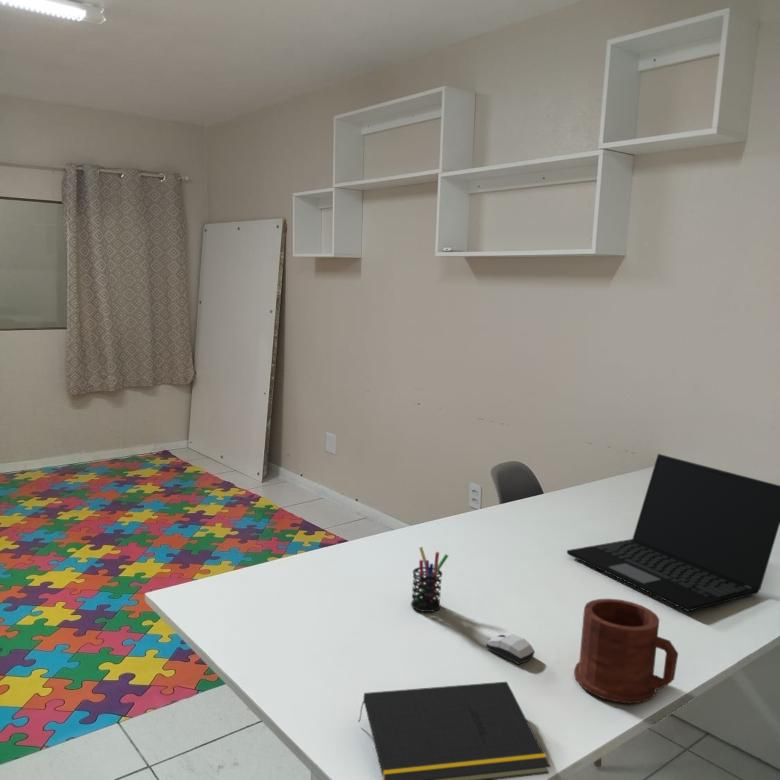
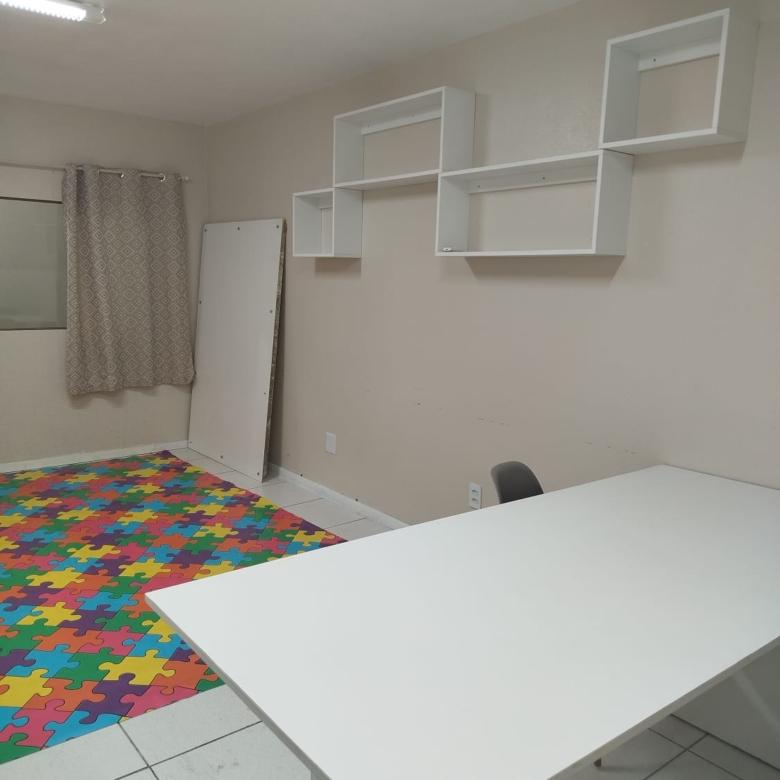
- computer mouse [485,633,536,665]
- notepad [357,681,551,780]
- laptop [566,453,780,612]
- mug [573,598,679,704]
- pen holder [410,546,449,613]
